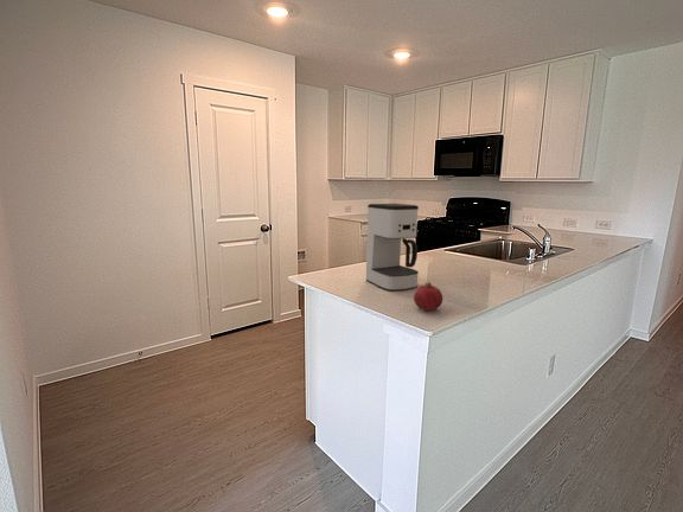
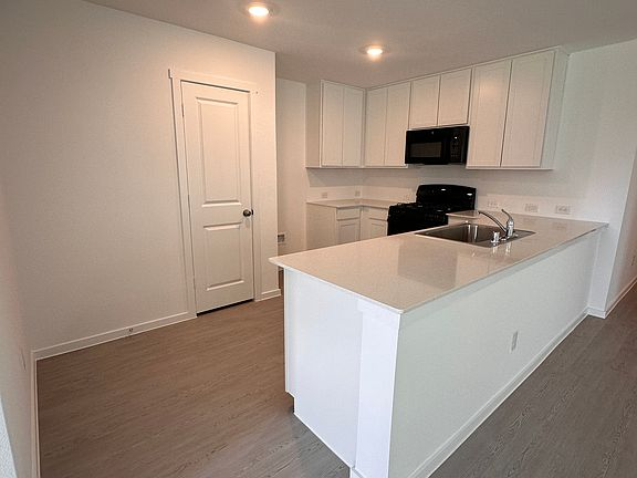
- coffee maker [365,203,420,292]
- fruit [413,281,443,311]
